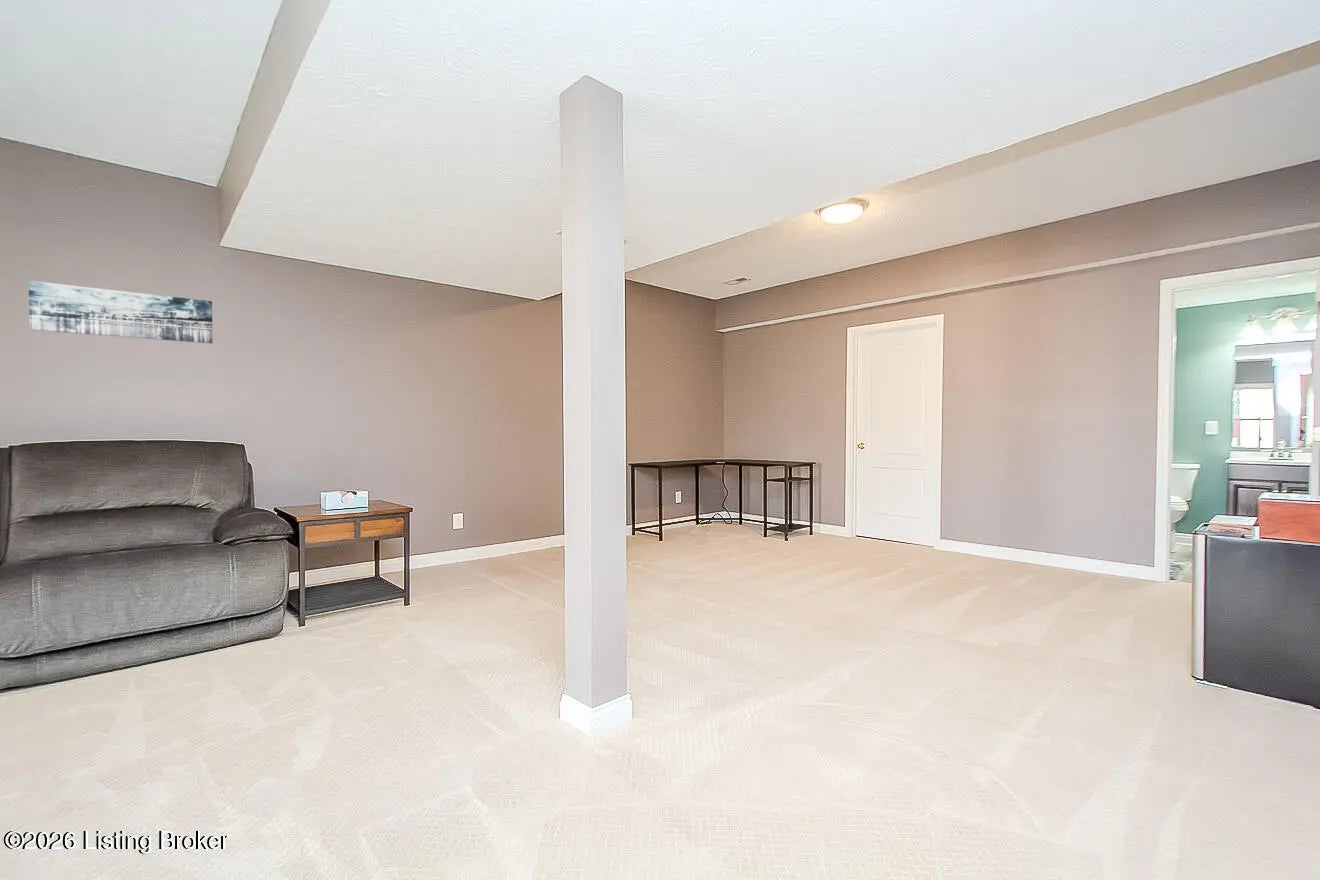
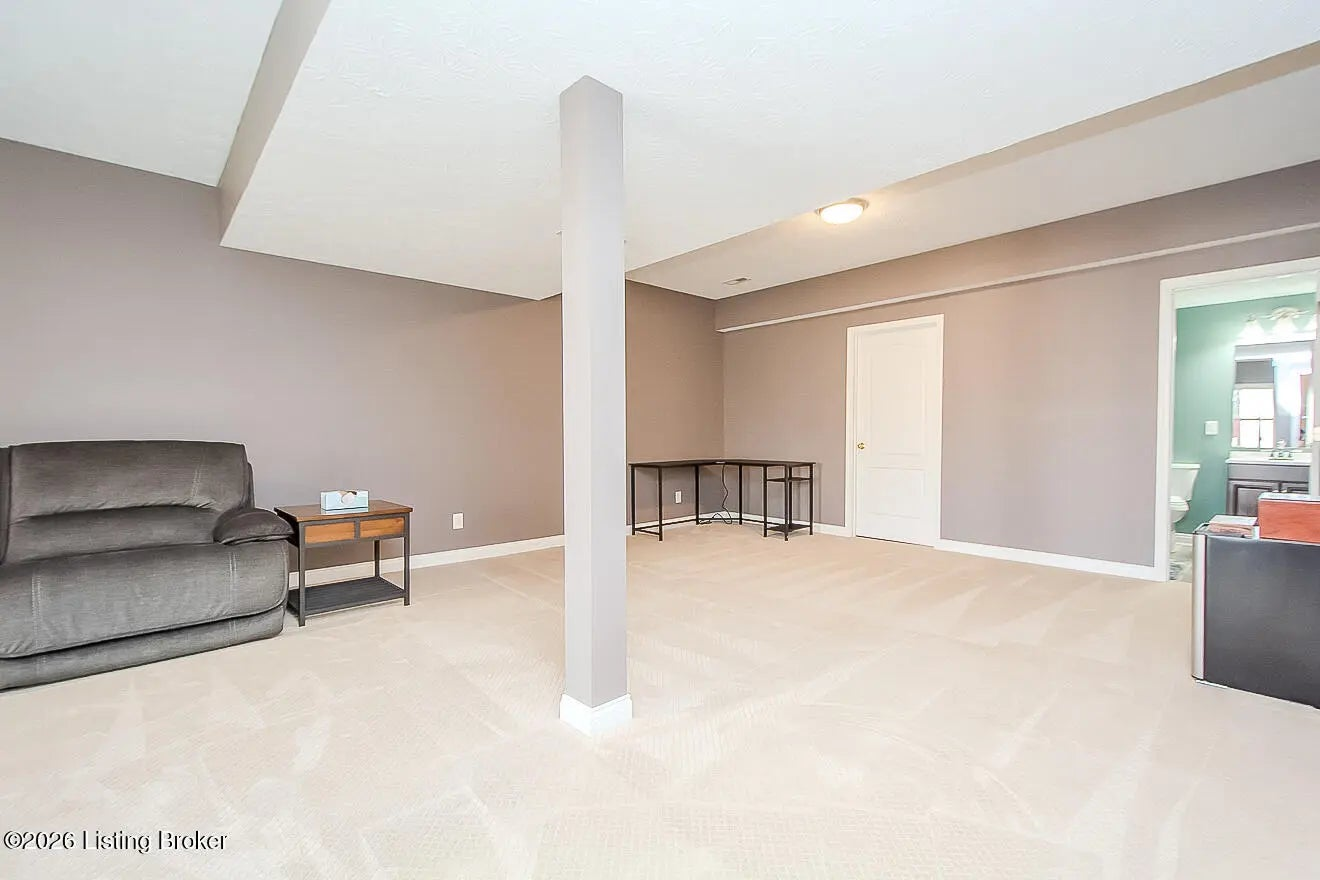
- wall art [28,280,214,344]
